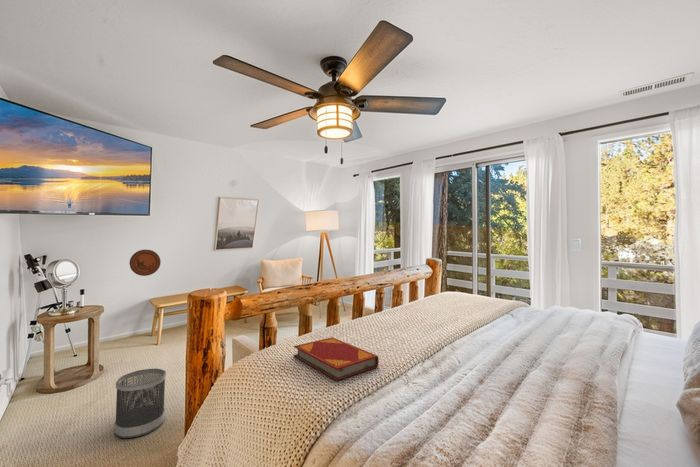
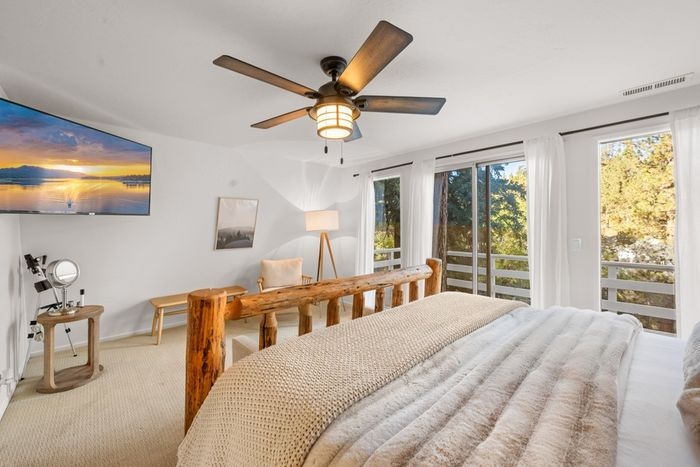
- hardback book [293,336,380,382]
- decorative plate [129,249,162,277]
- wastebasket [113,367,167,439]
